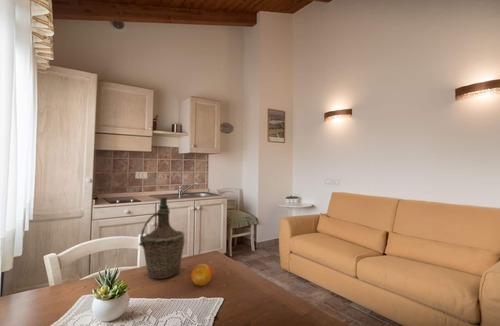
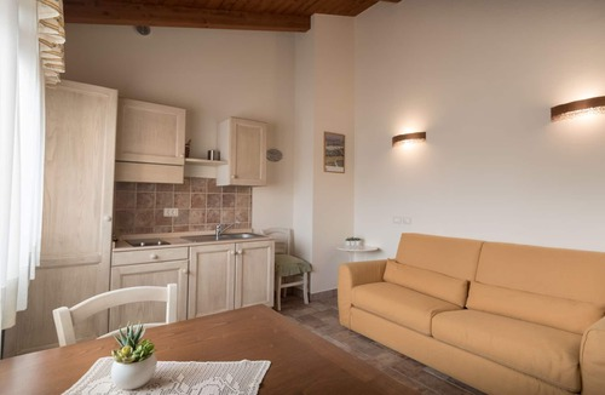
- bottle [138,196,186,280]
- fruit [190,263,213,287]
